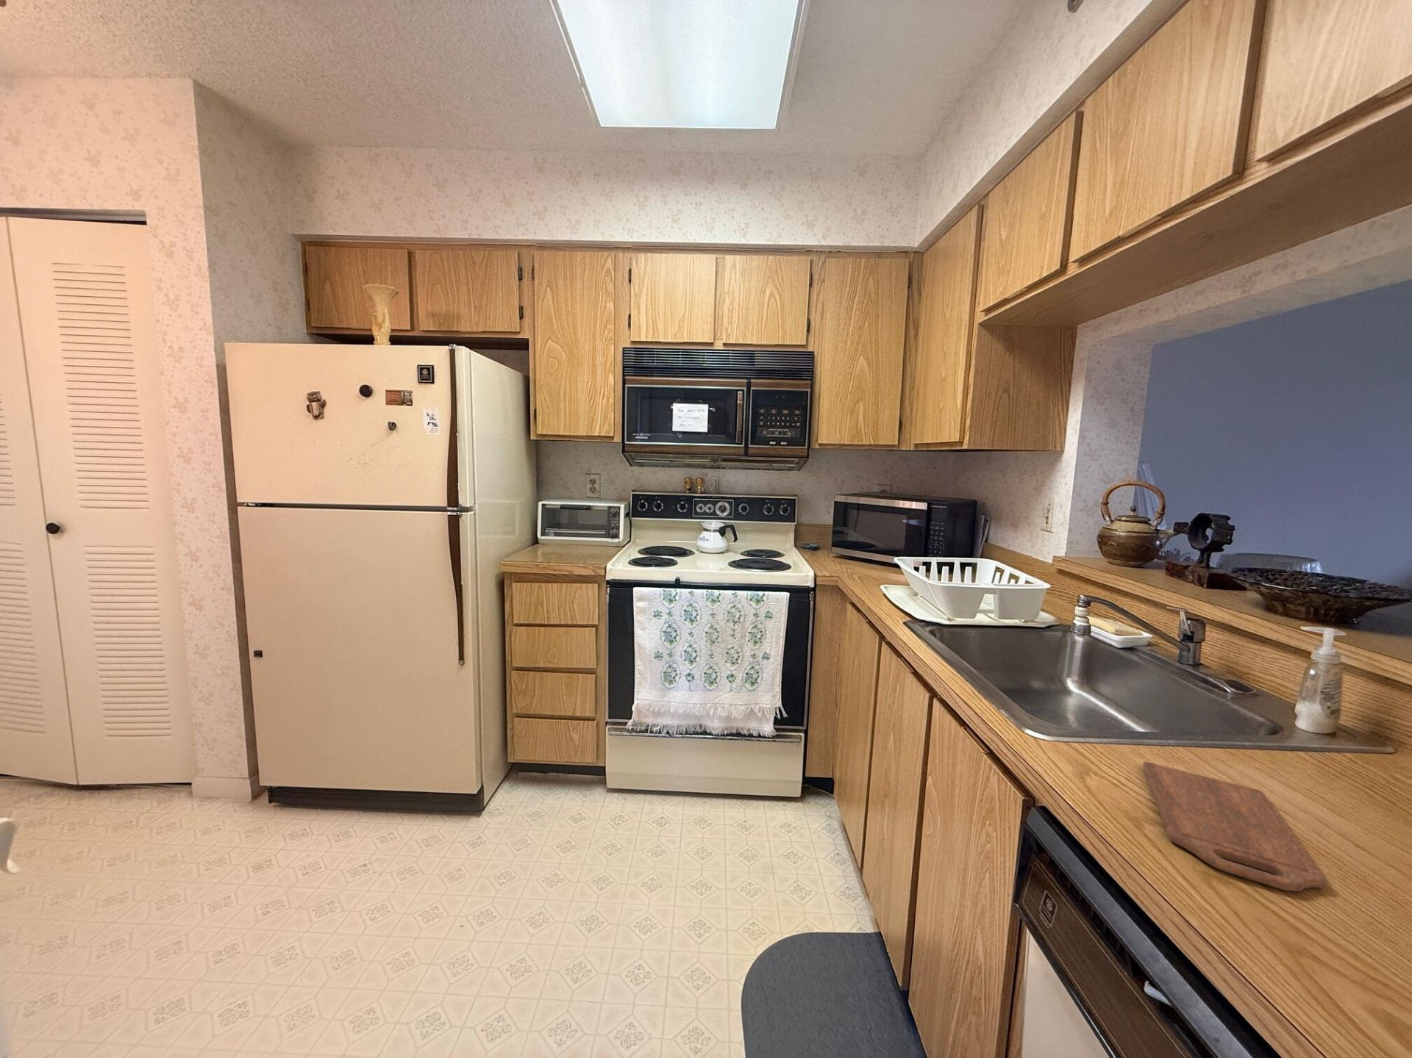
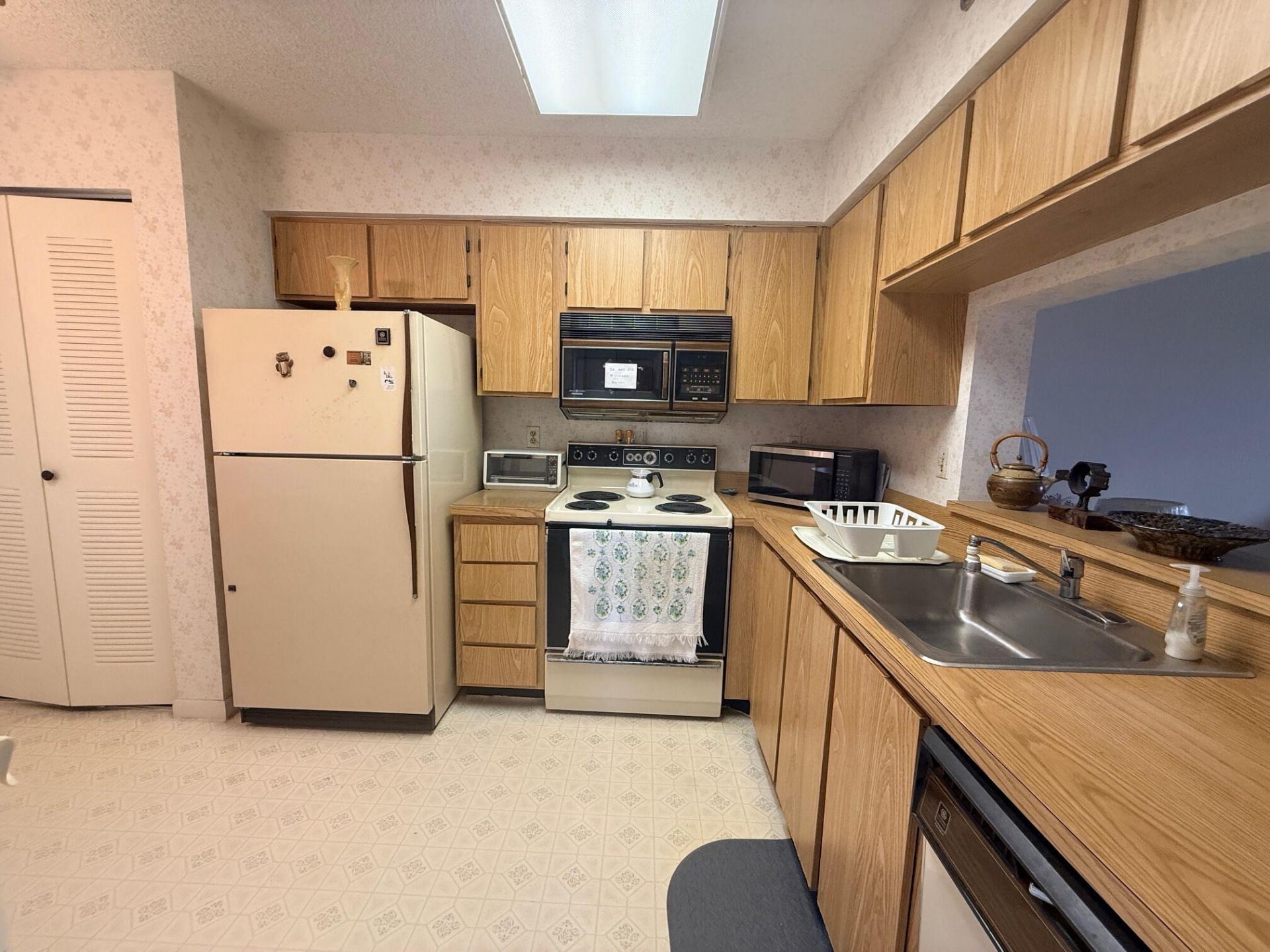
- cutting board [1142,760,1326,892]
